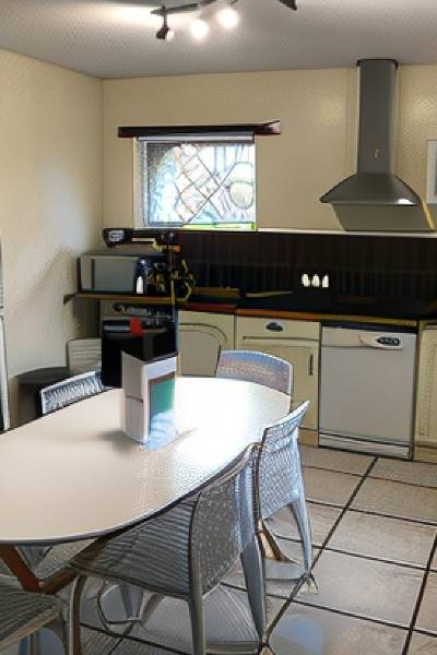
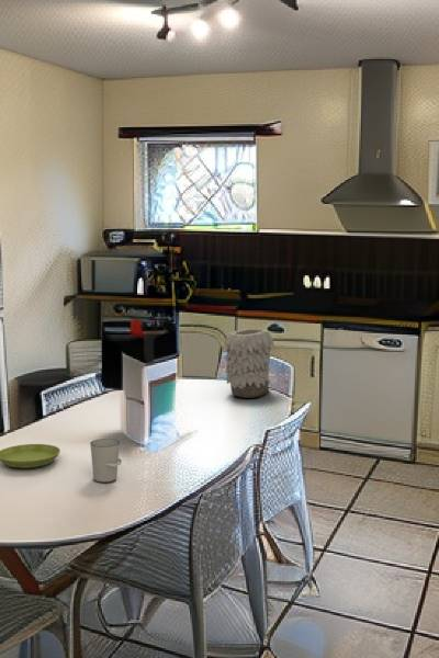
+ saucer [0,443,61,469]
+ cup [89,438,122,484]
+ vase [224,328,275,399]
